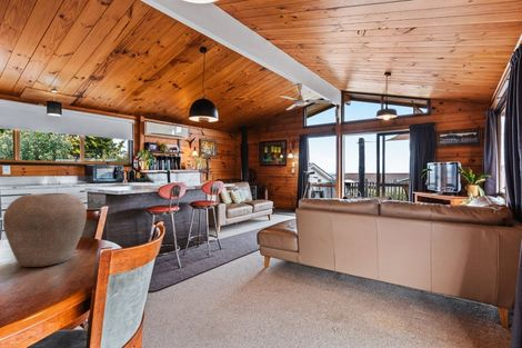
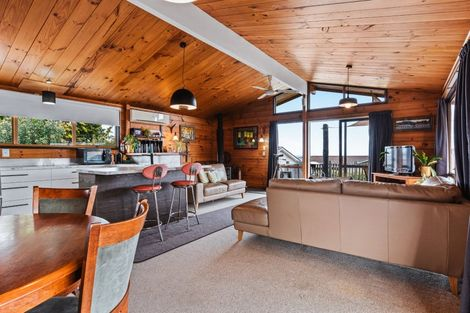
- vase [2,192,88,268]
